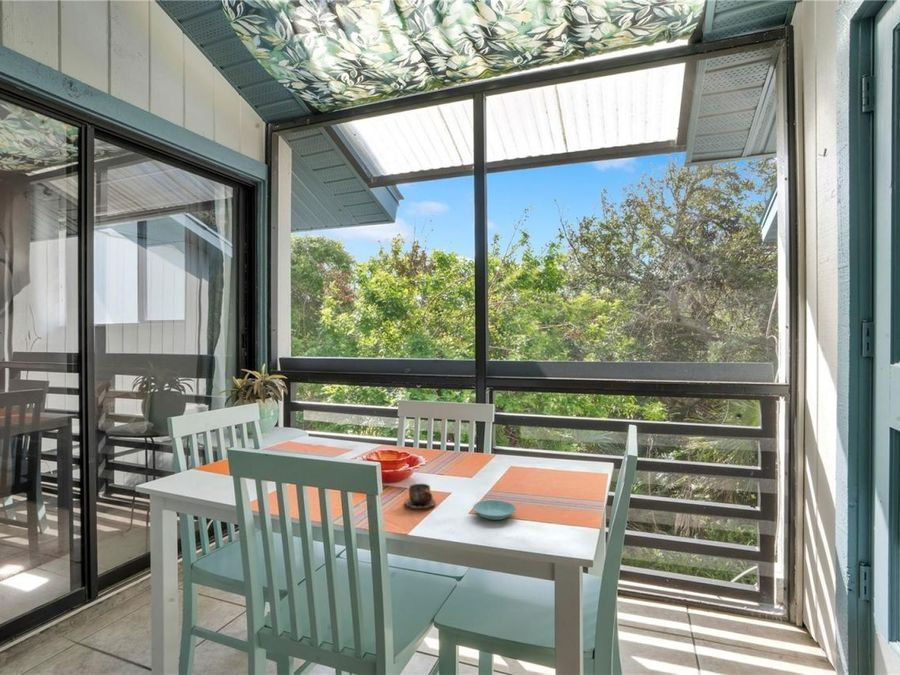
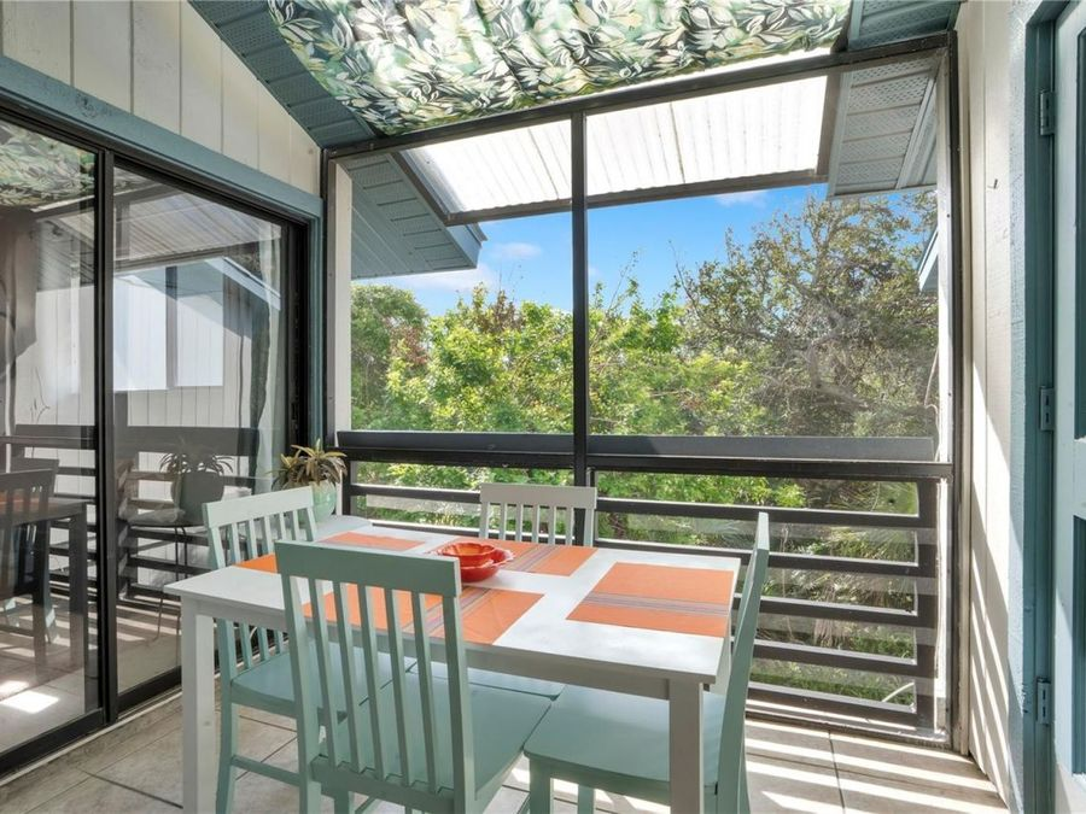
- saucer [472,499,517,521]
- cup [403,483,437,510]
